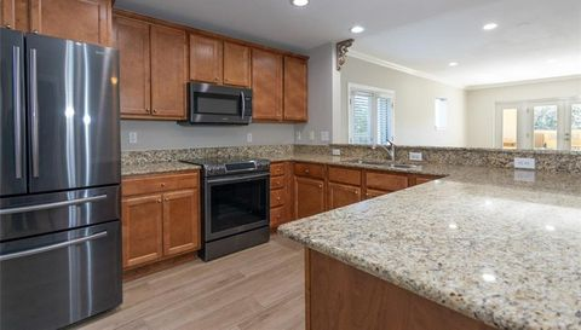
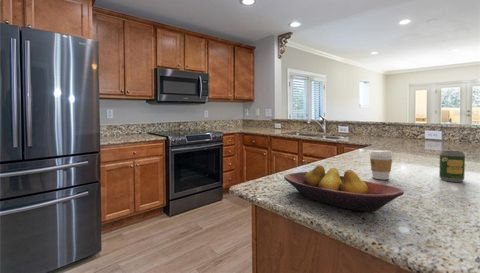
+ coffee cup [368,149,394,180]
+ fruit bowl [283,164,405,212]
+ soda can [438,150,466,183]
